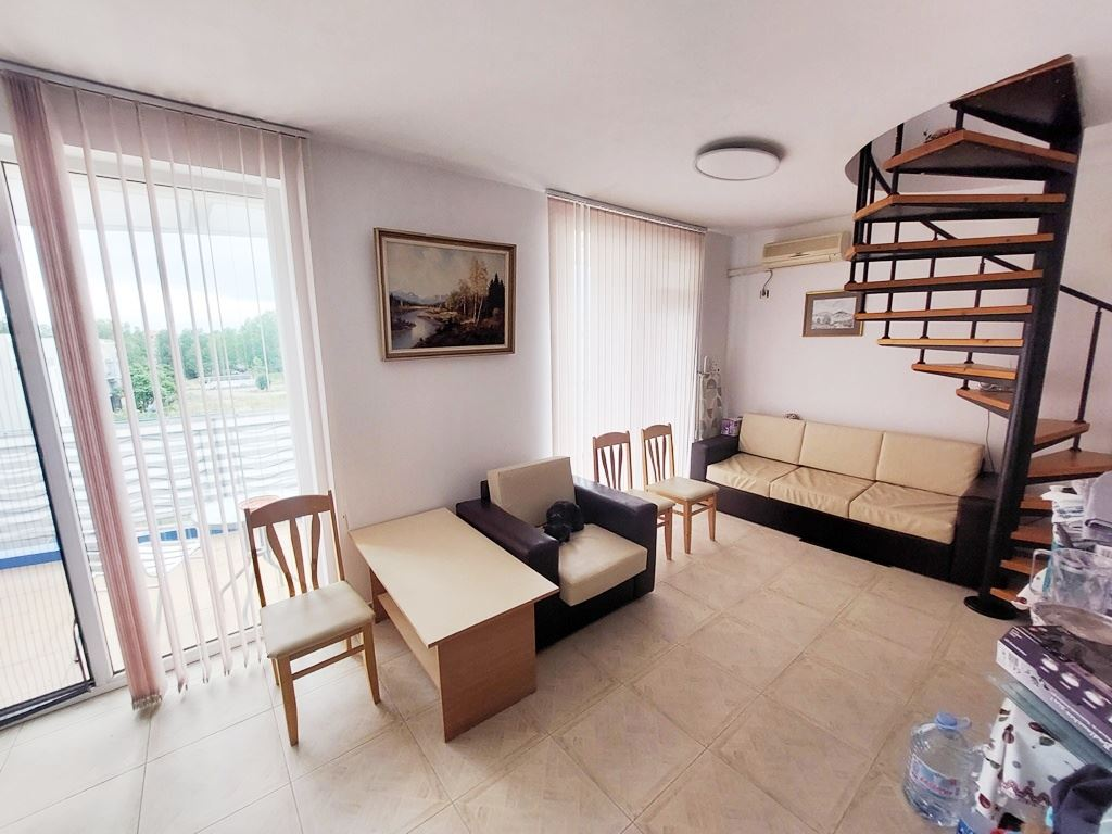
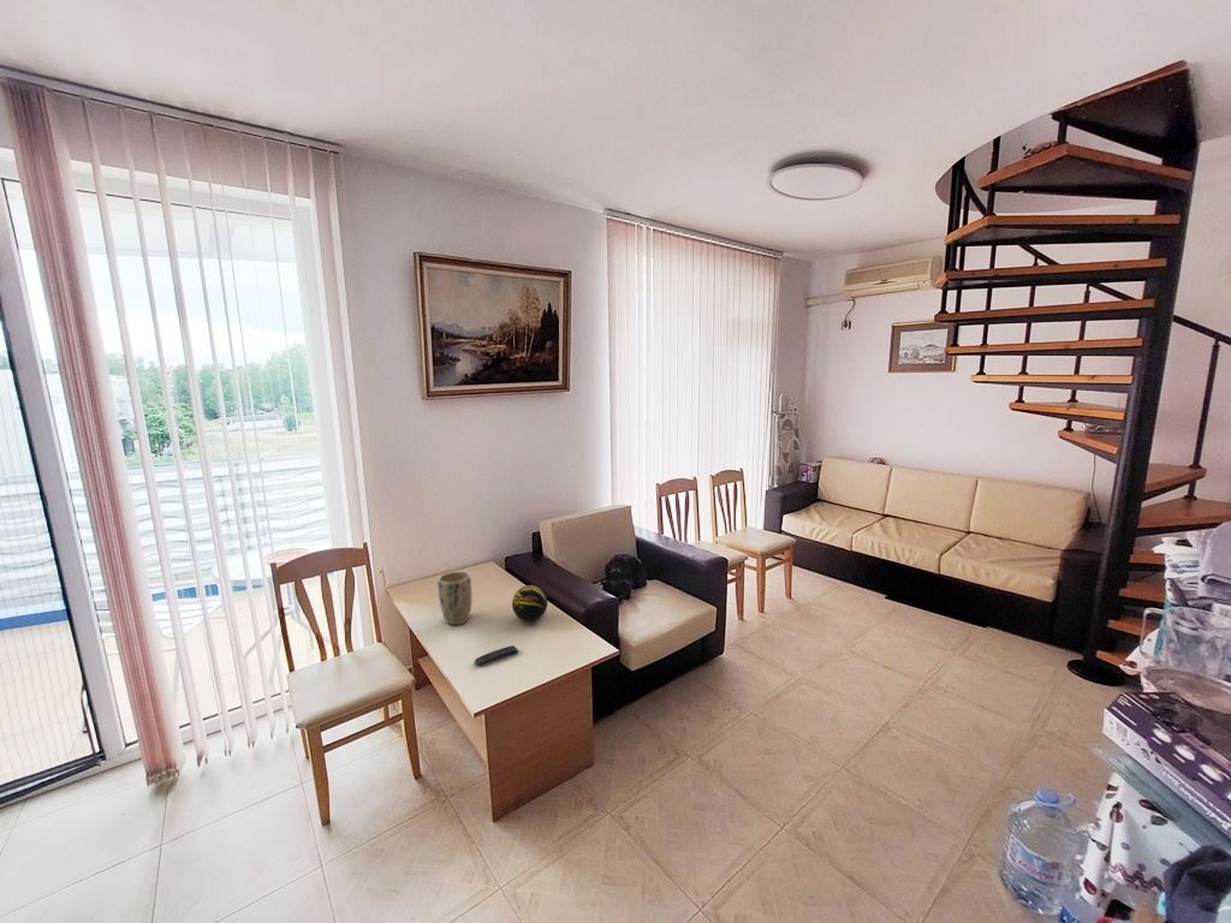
+ remote control [472,644,519,666]
+ plant pot [436,571,472,626]
+ decorative orb [511,584,548,623]
